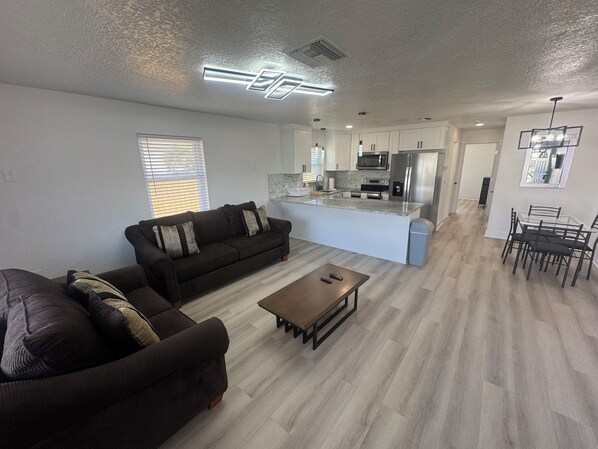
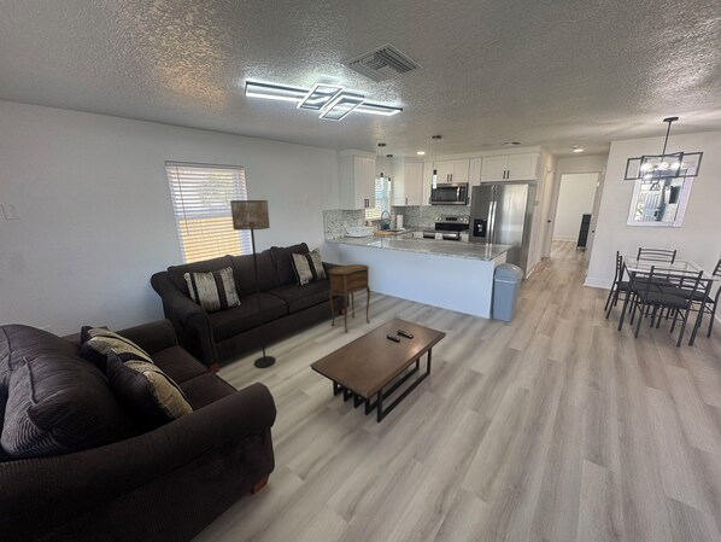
+ side table [328,263,371,333]
+ floor lamp [229,199,276,368]
